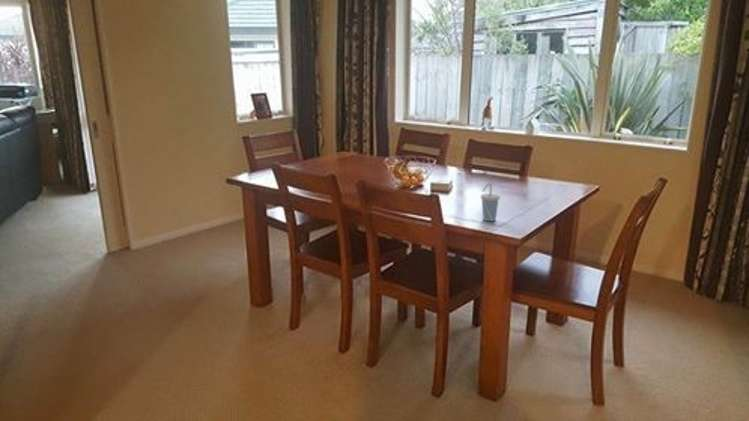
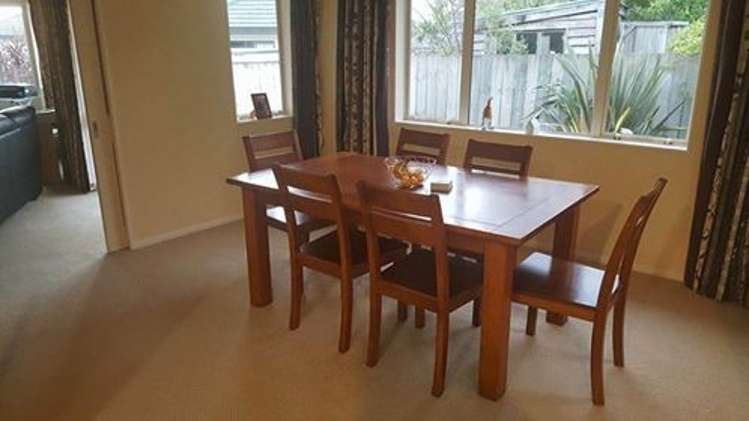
- cup [480,182,501,222]
